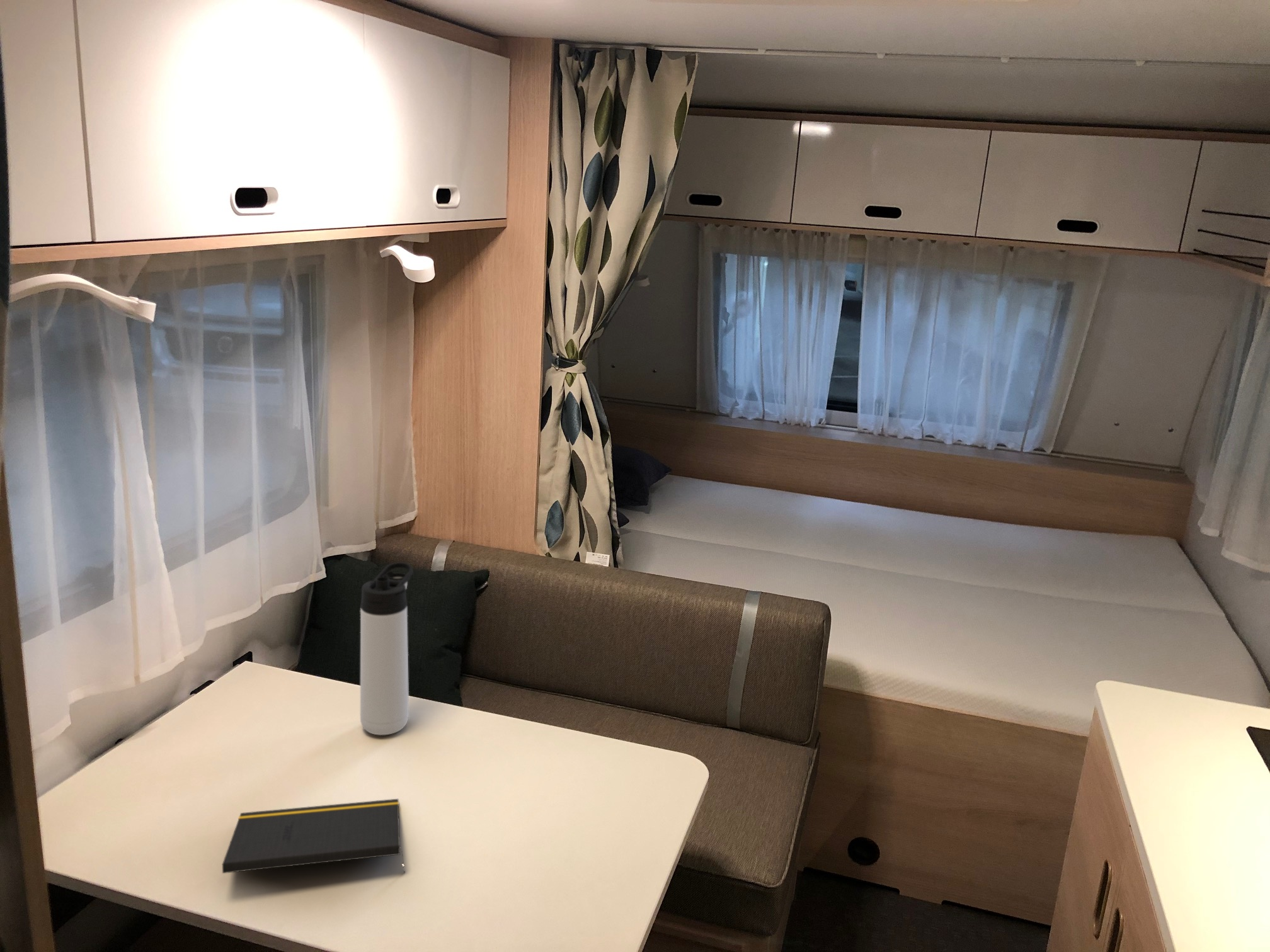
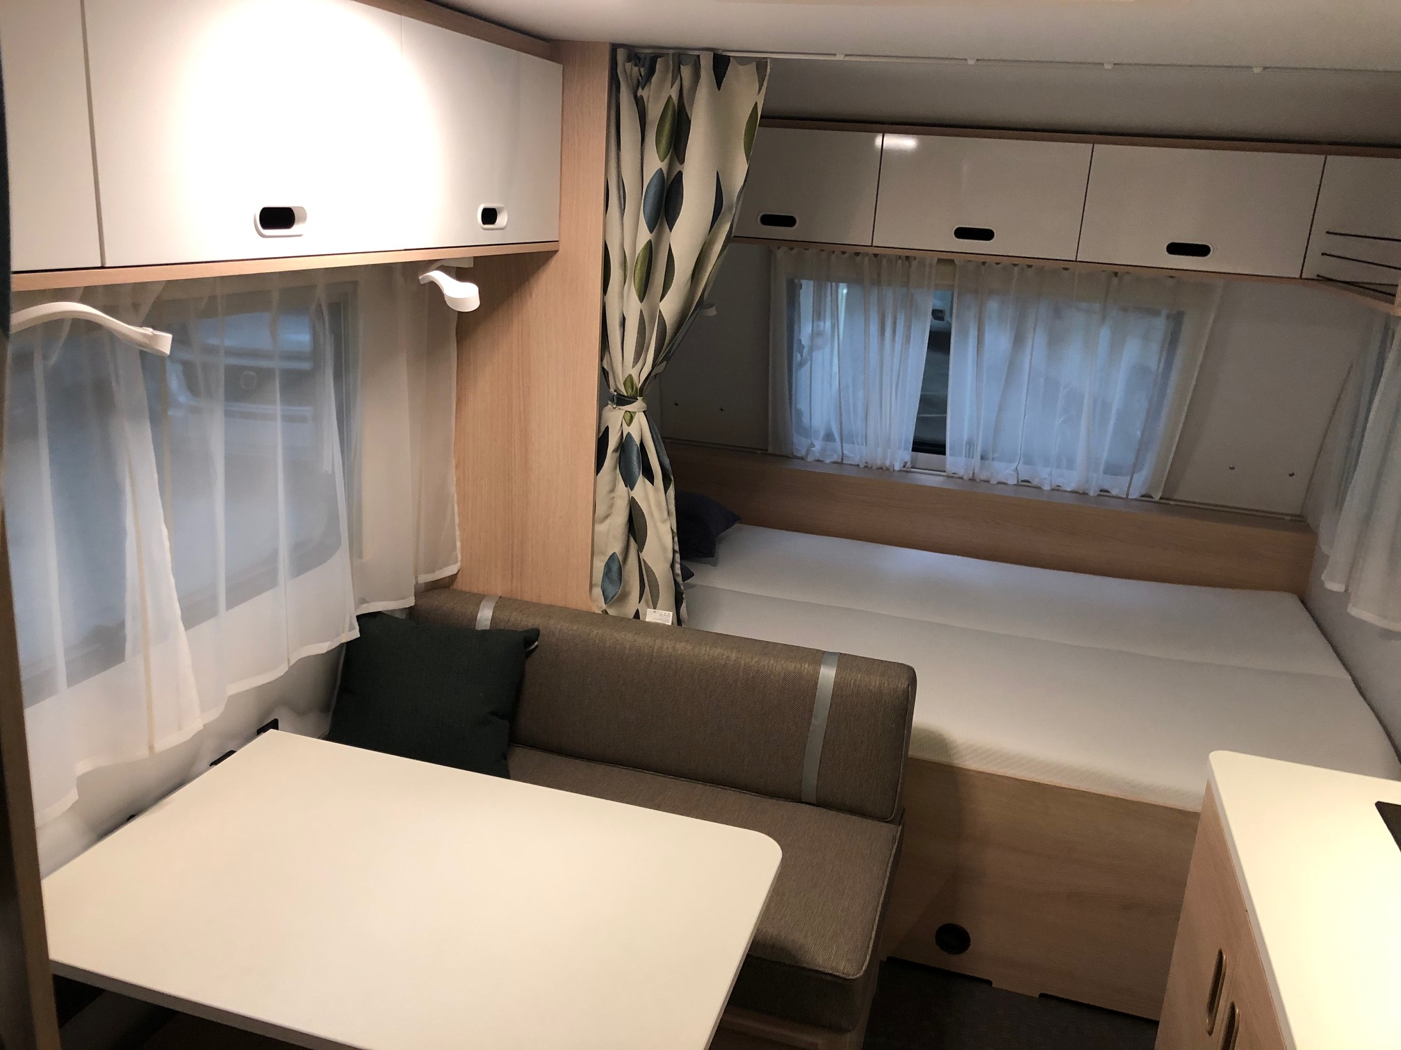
- thermos bottle [360,562,413,736]
- notepad [222,798,406,874]
